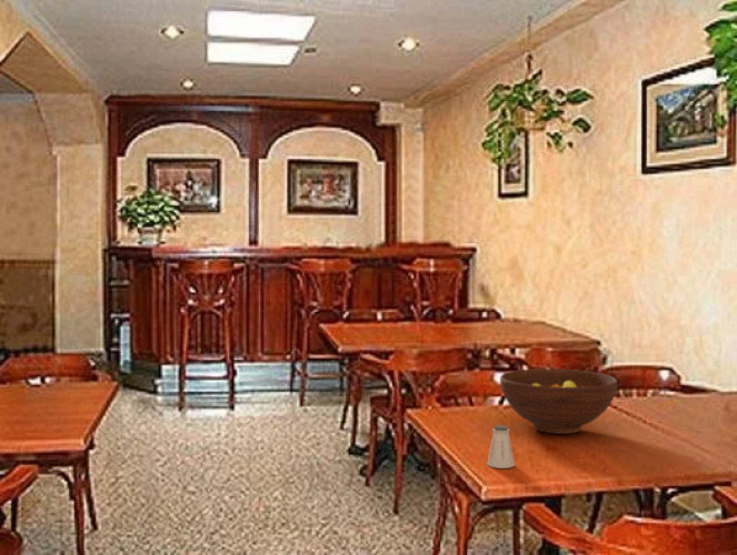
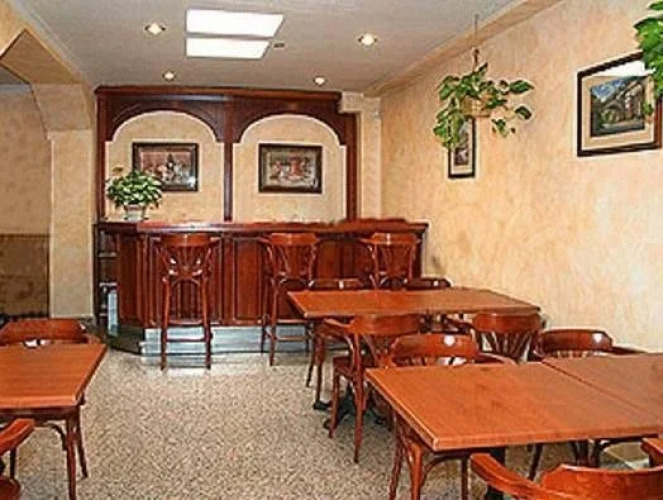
- saltshaker [486,424,516,470]
- fruit bowl [499,367,618,435]
